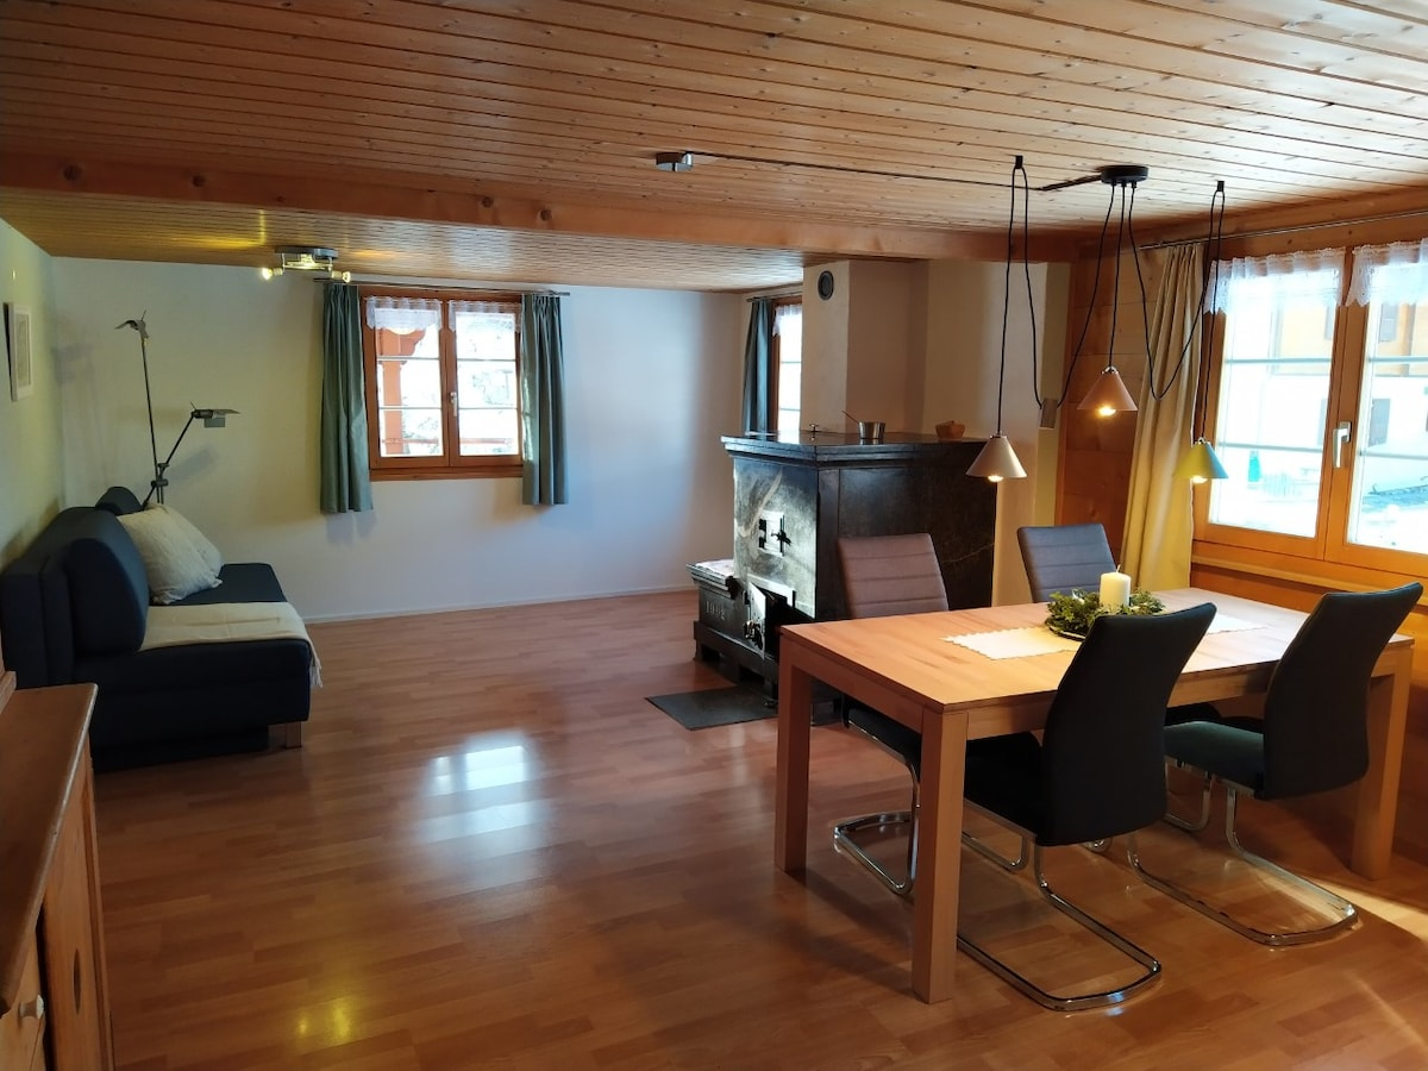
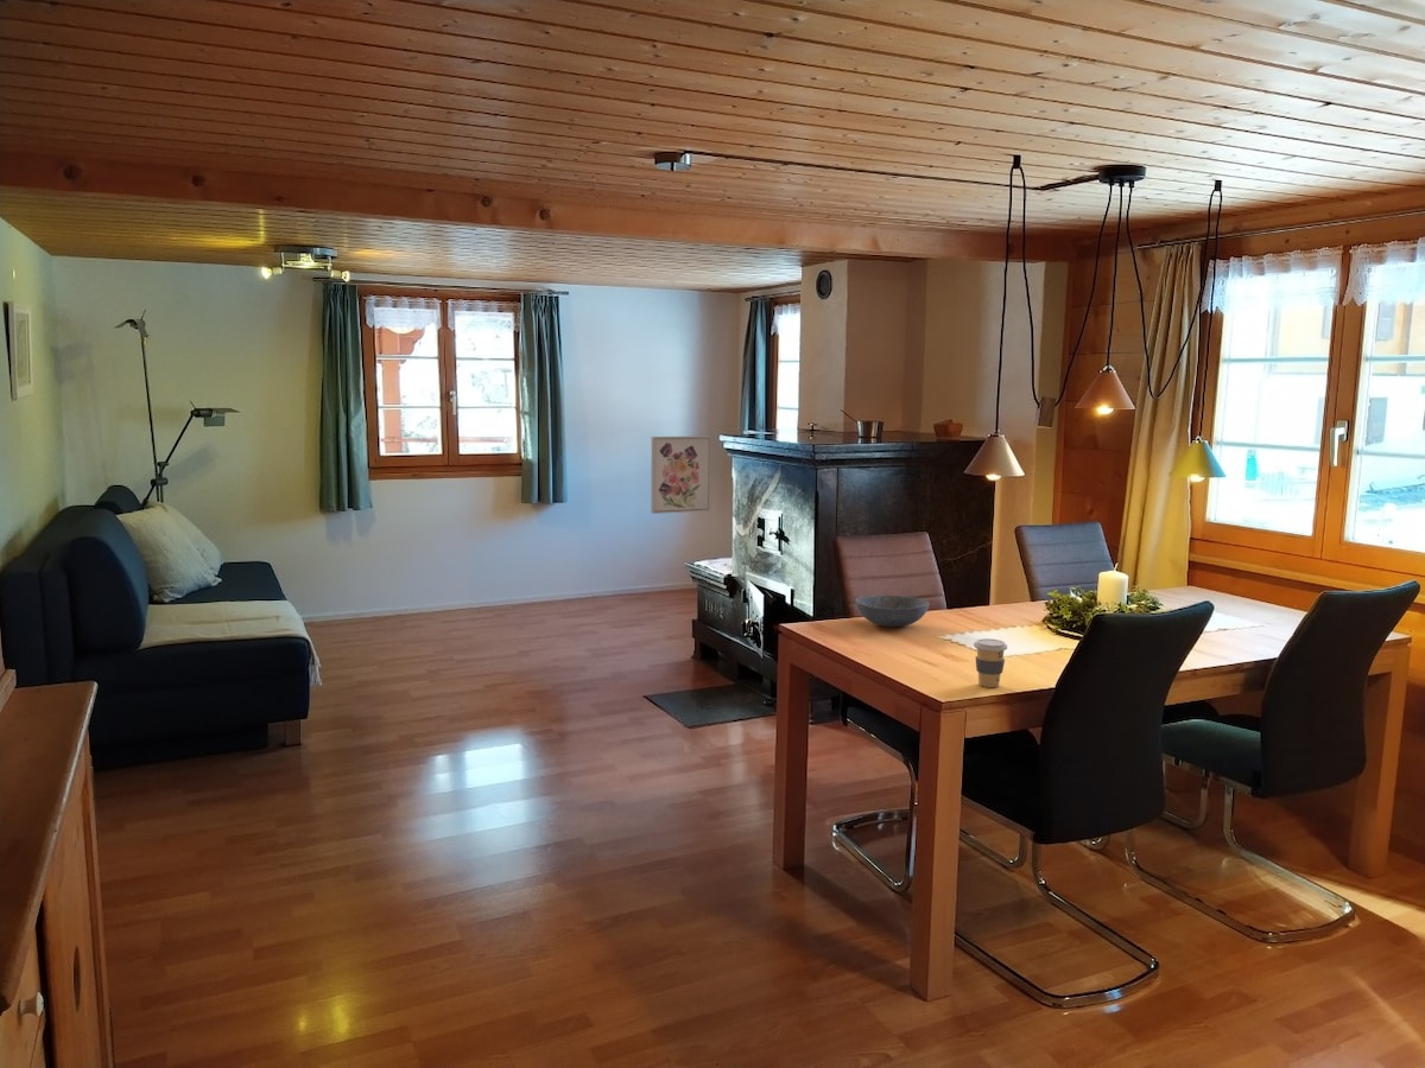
+ bowl [854,593,930,628]
+ wall art [650,436,711,515]
+ coffee cup [973,637,1008,688]
